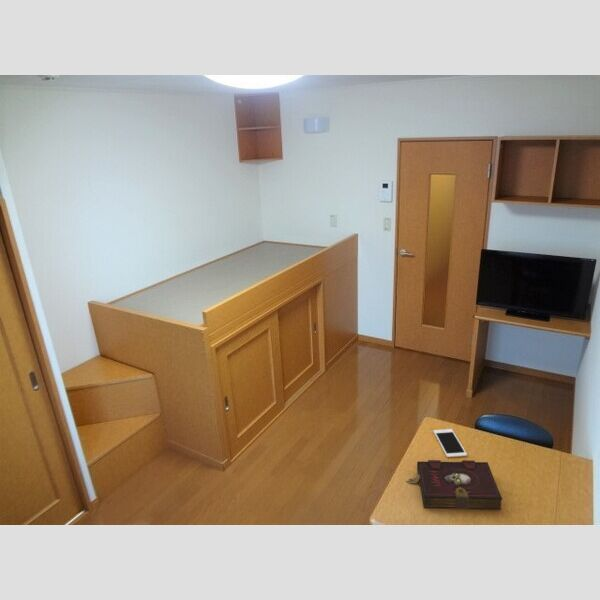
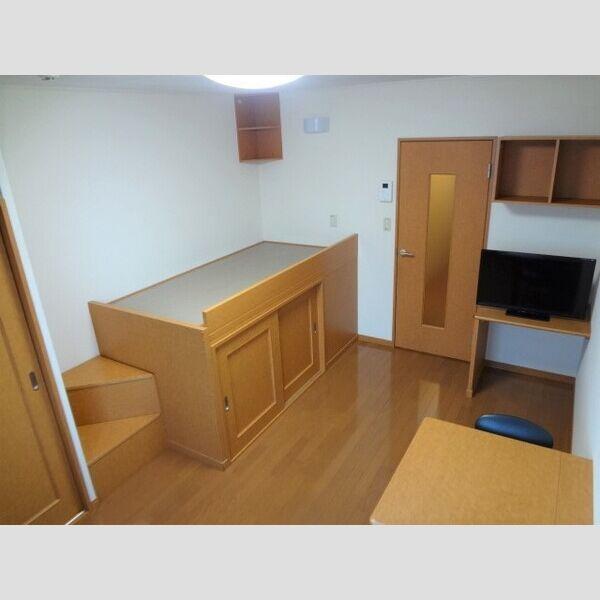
- cell phone [432,428,468,458]
- book [405,459,503,511]
